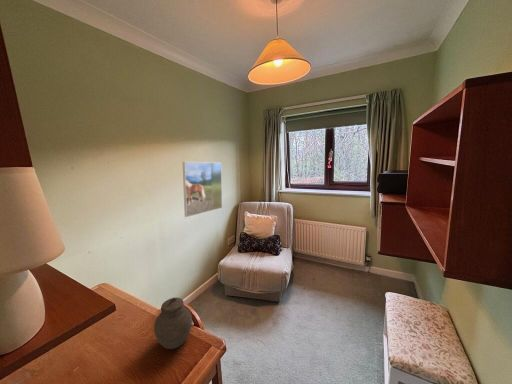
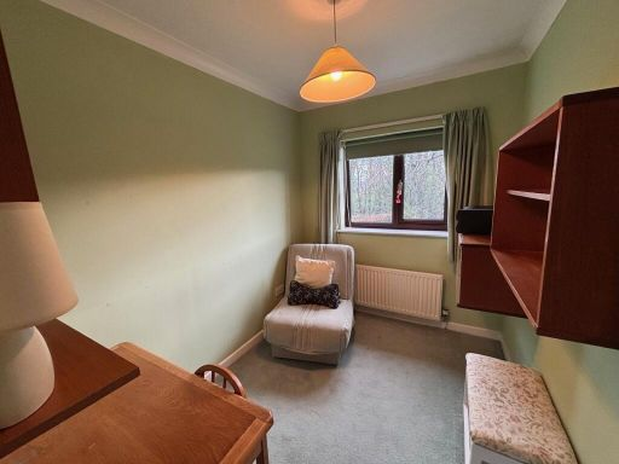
- jar [153,297,193,350]
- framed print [182,161,223,218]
